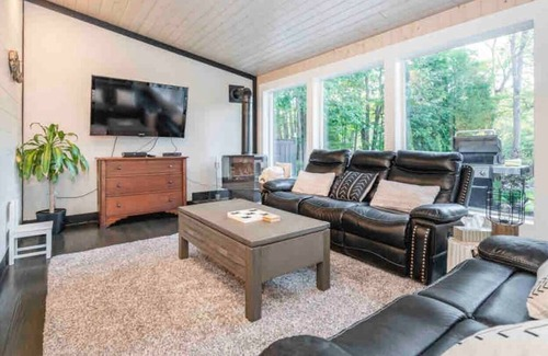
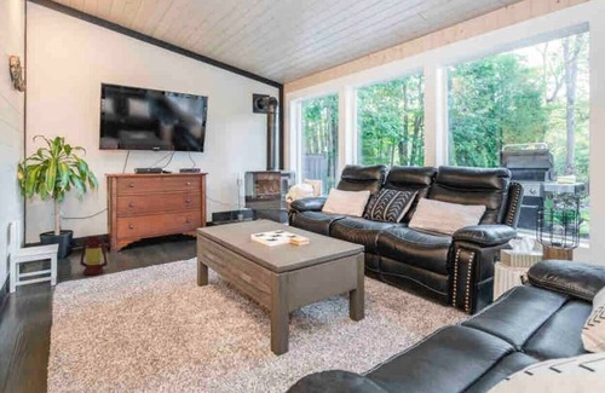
+ lantern [79,235,109,276]
